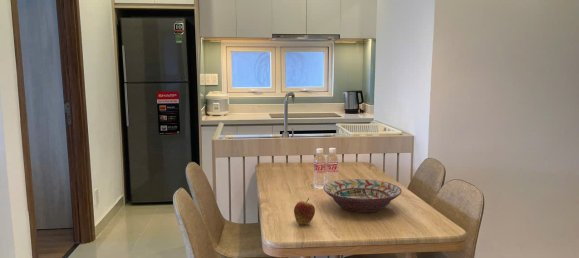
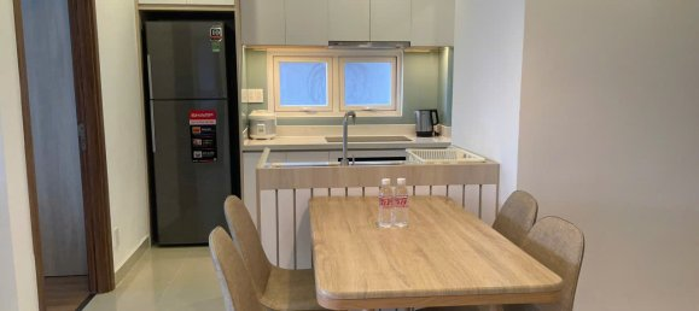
- fruit [293,197,316,225]
- decorative bowl [322,178,403,213]
